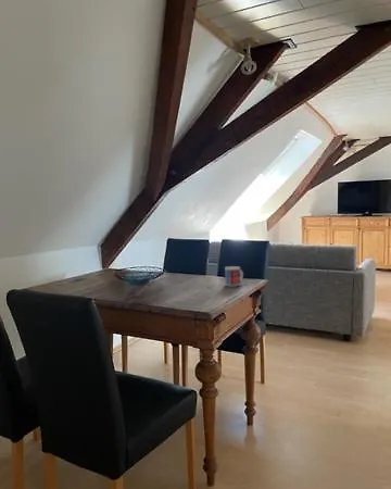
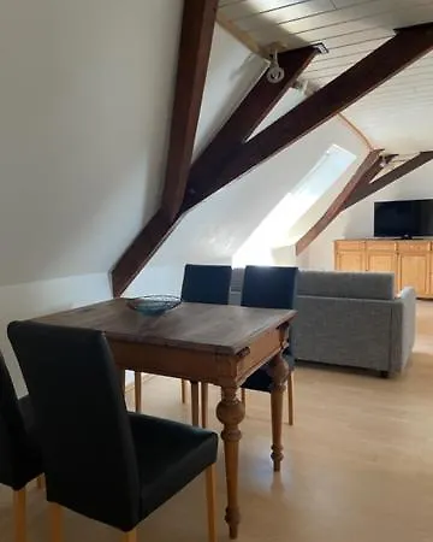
- mug [224,265,244,287]
